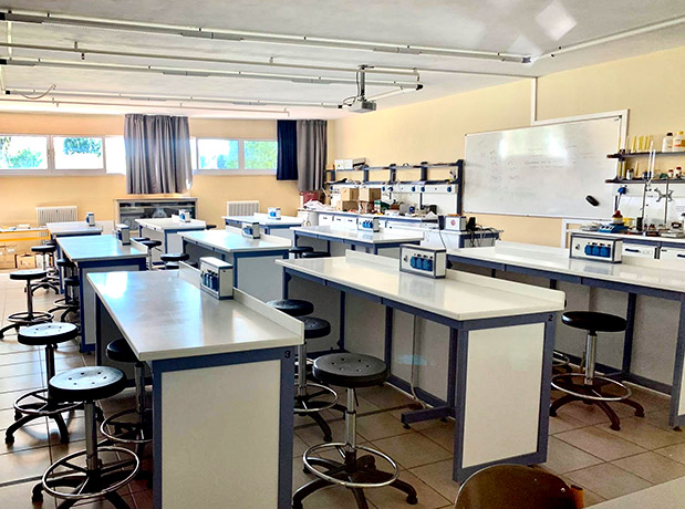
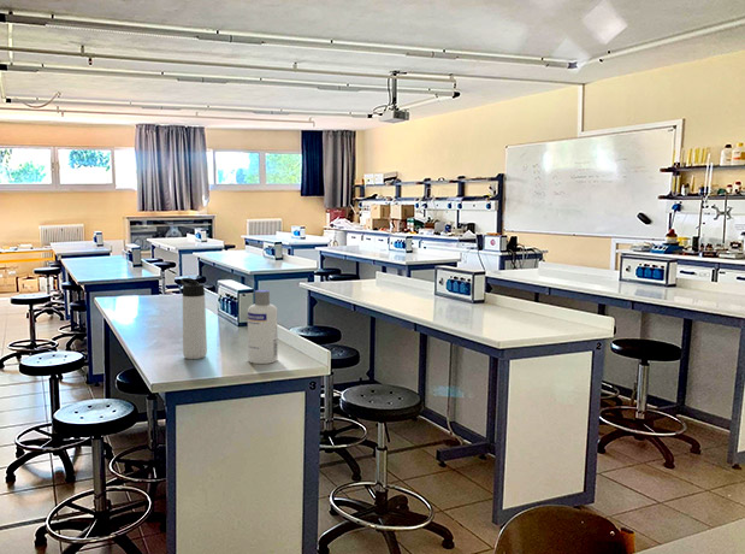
+ thermos bottle [179,277,208,360]
+ screw cap bottle [247,289,279,365]
